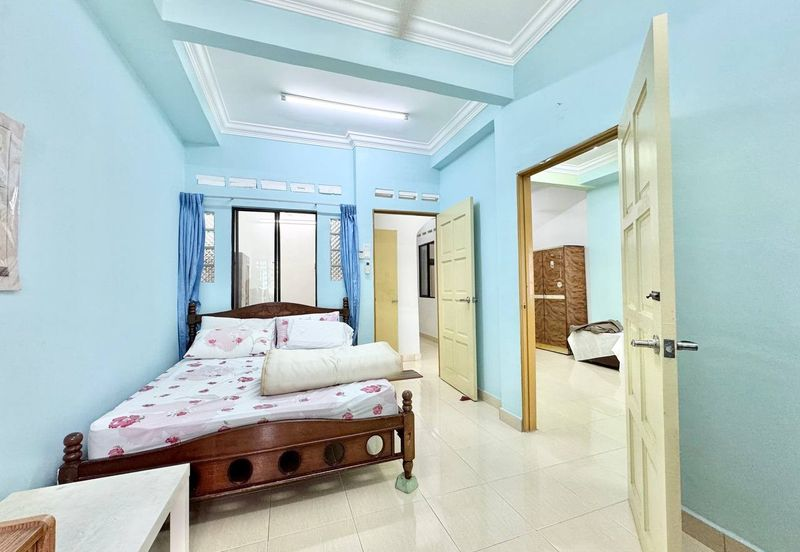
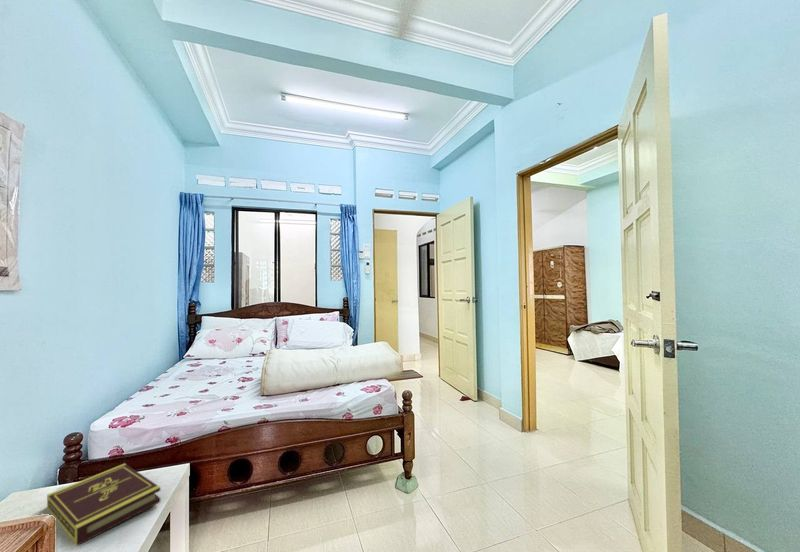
+ book [46,462,161,547]
